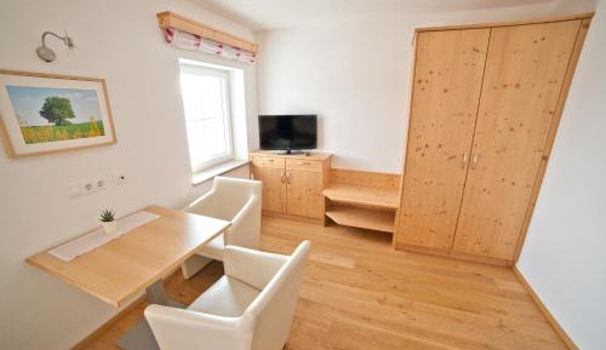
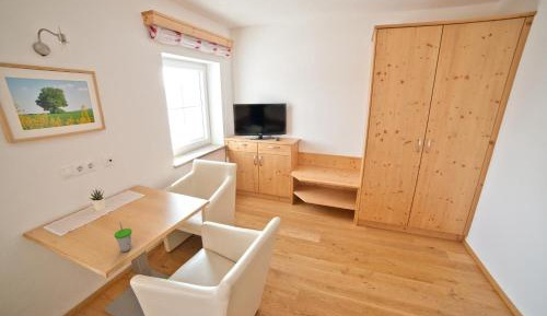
+ cup [113,221,132,254]
